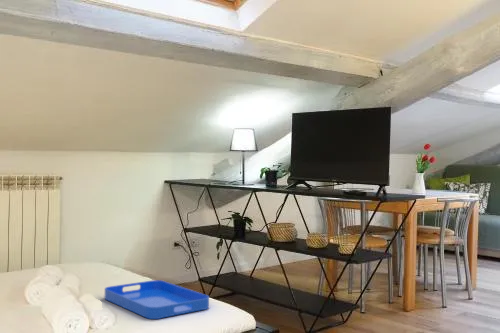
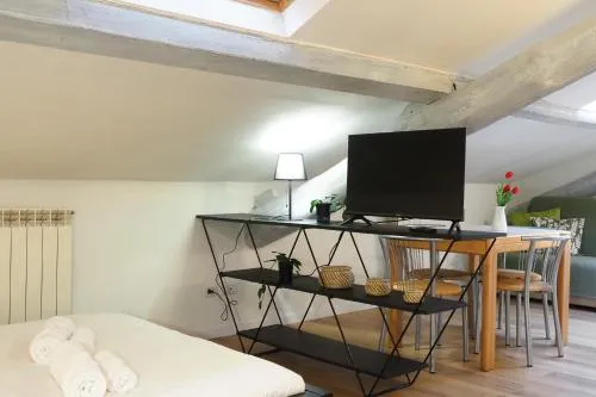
- serving tray [104,279,210,320]
